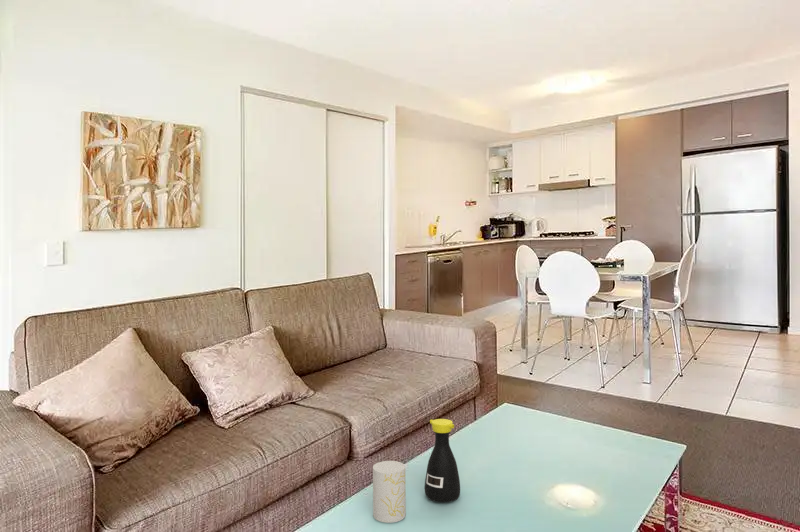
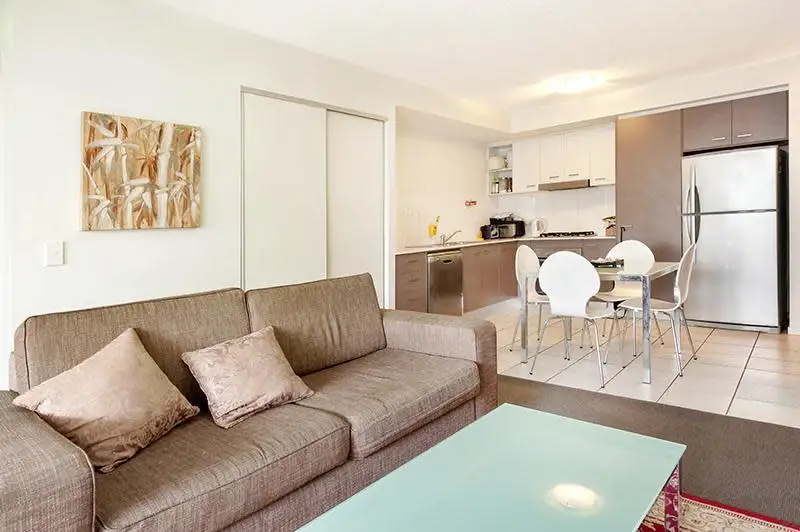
- bottle [424,418,461,503]
- cup [372,460,407,524]
